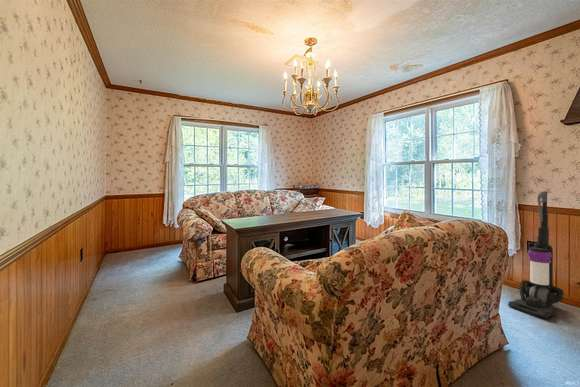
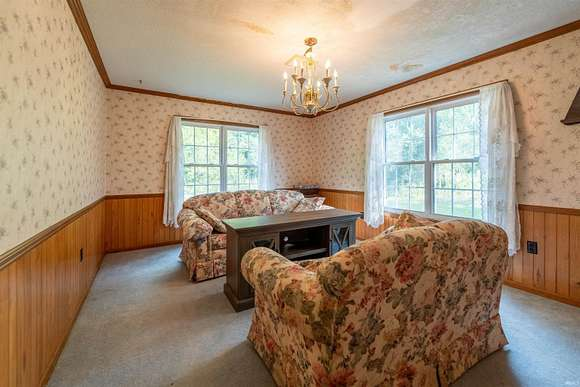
- vacuum cleaner [507,190,565,320]
